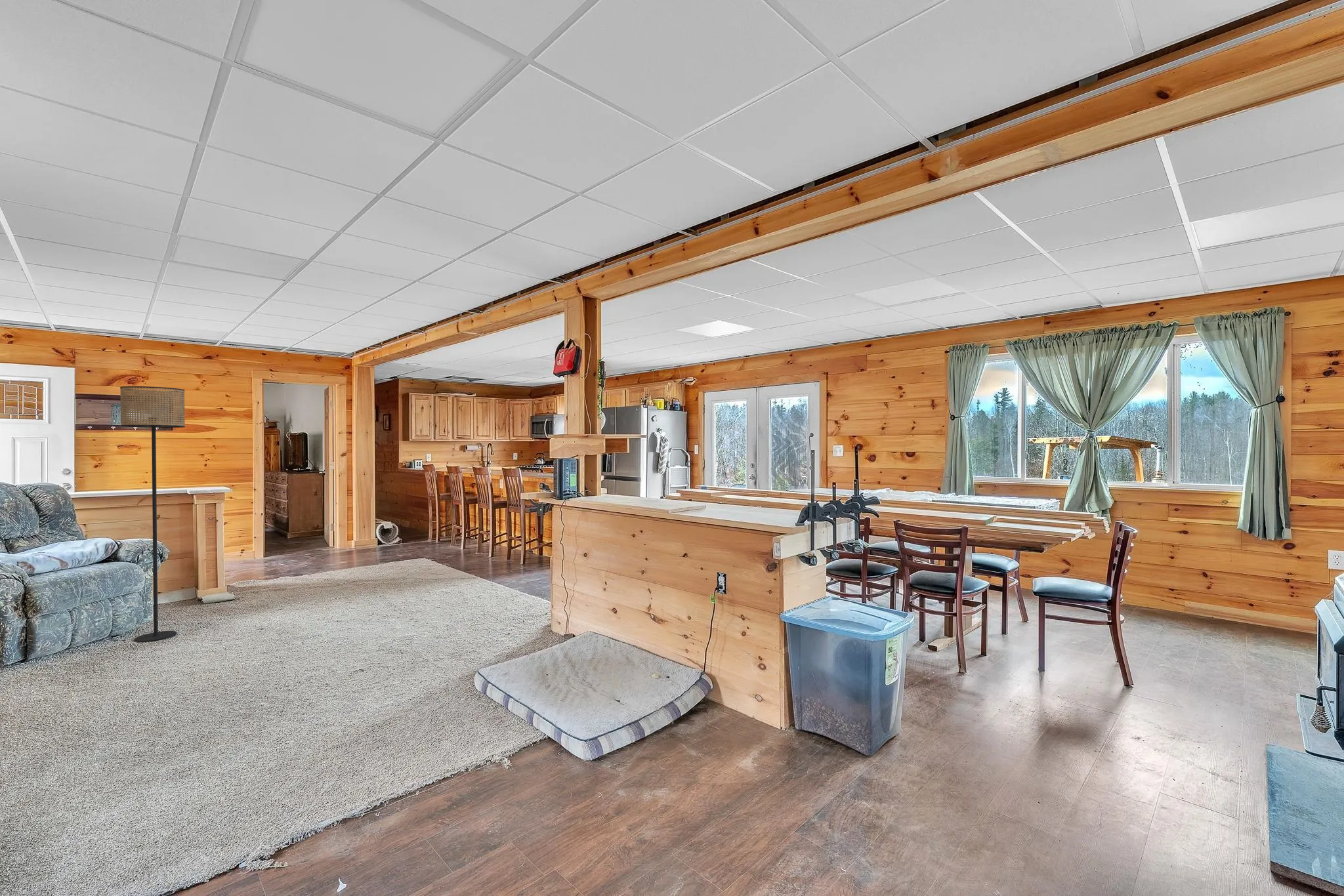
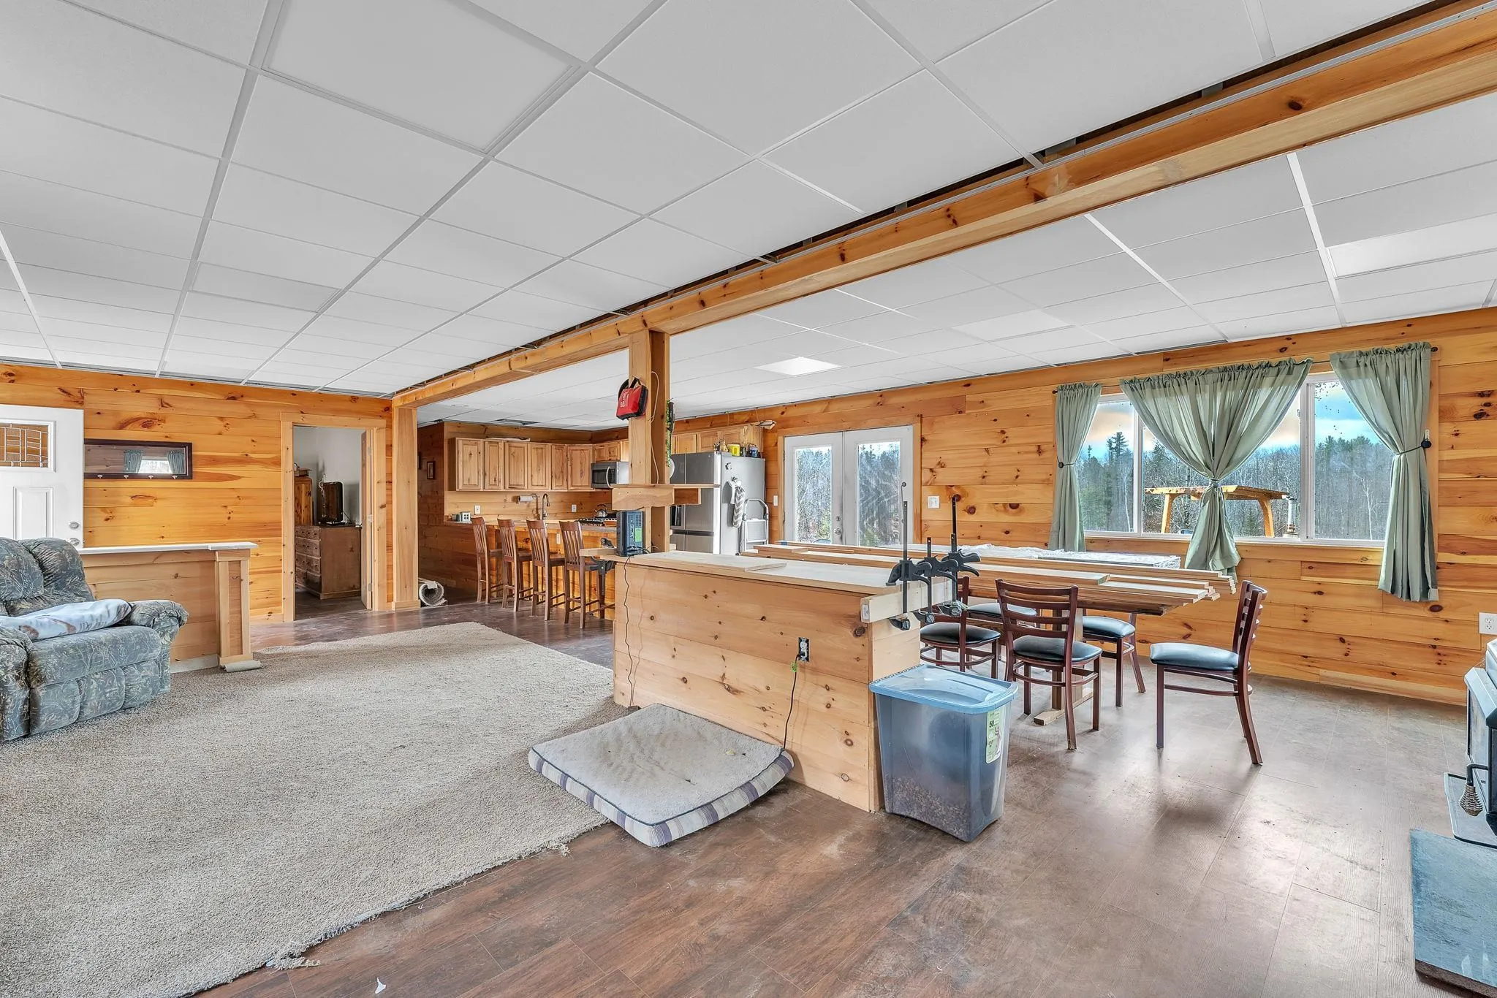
- floor lamp [119,386,186,643]
